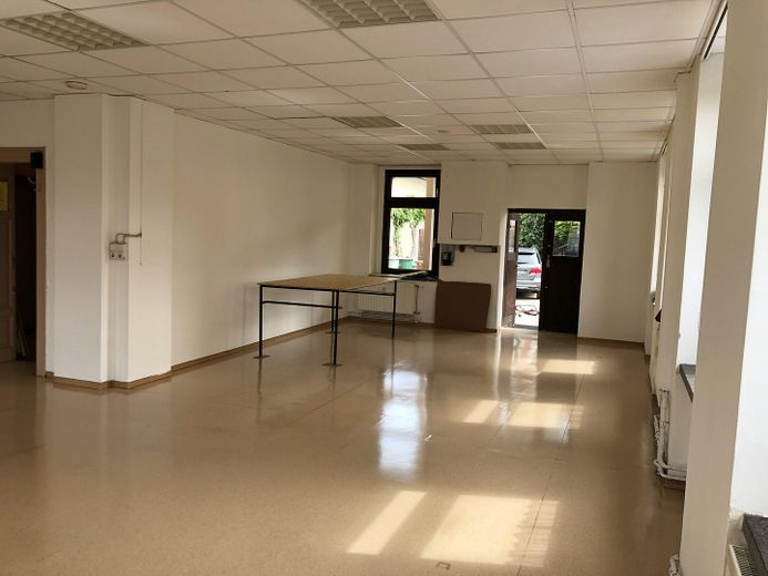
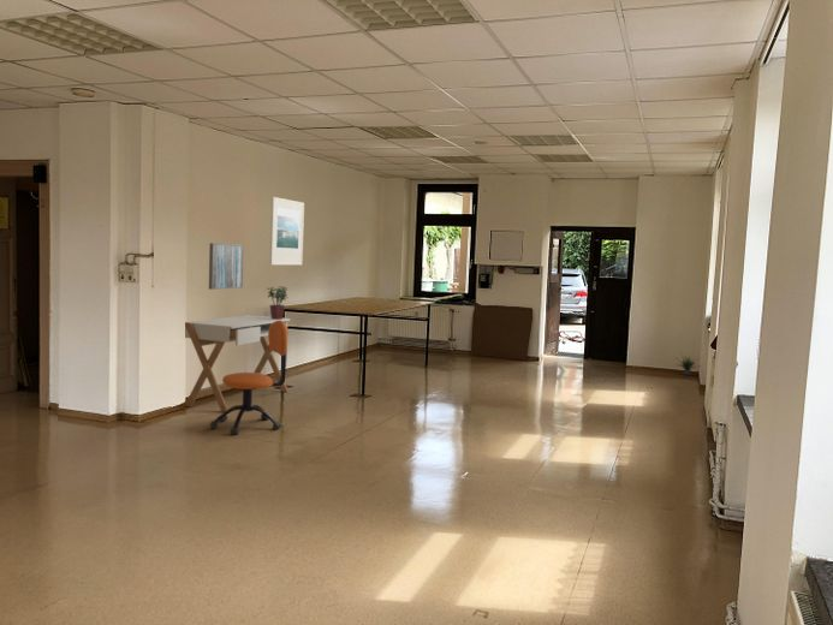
+ office chair [209,321,288,435]
+ desk [184,314,291,413]
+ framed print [269,196,305,266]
+ potted plant [266,285,288,320]
+ potted plant [676,351,701,376]
+ wall art [208,242,245,291]
